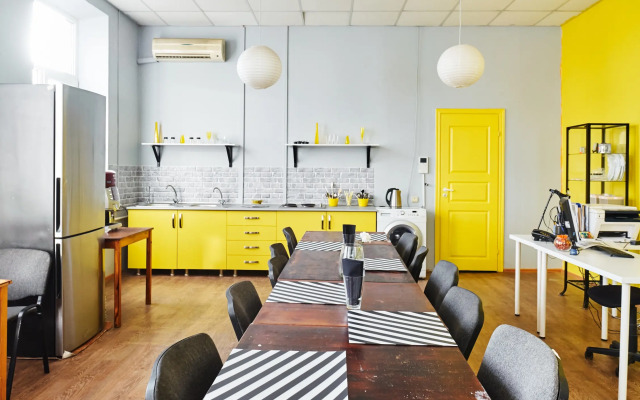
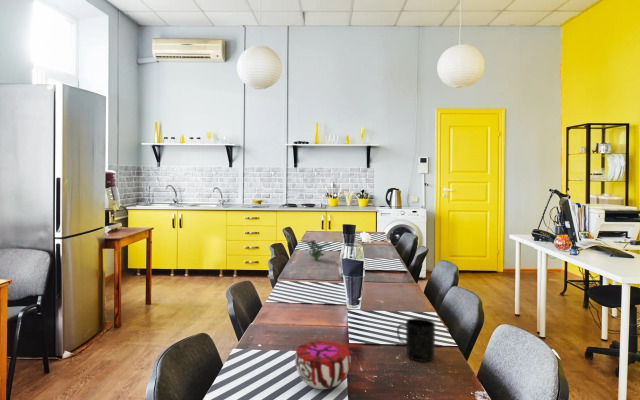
+ mug [396,317,436,363]
+ succulent plant [301,239,332,261]
+ decorative bowl [294,340,352,390]
